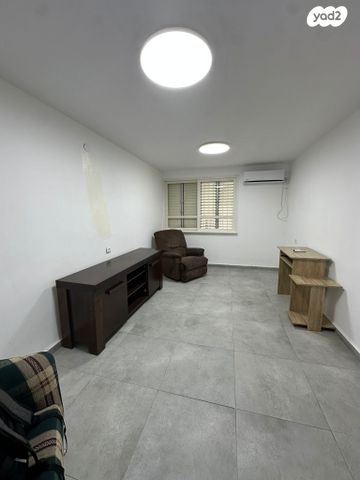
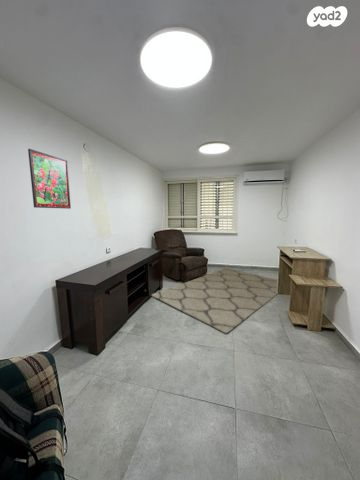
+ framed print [27,148,72,210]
+ rug [151,267,279,334]
